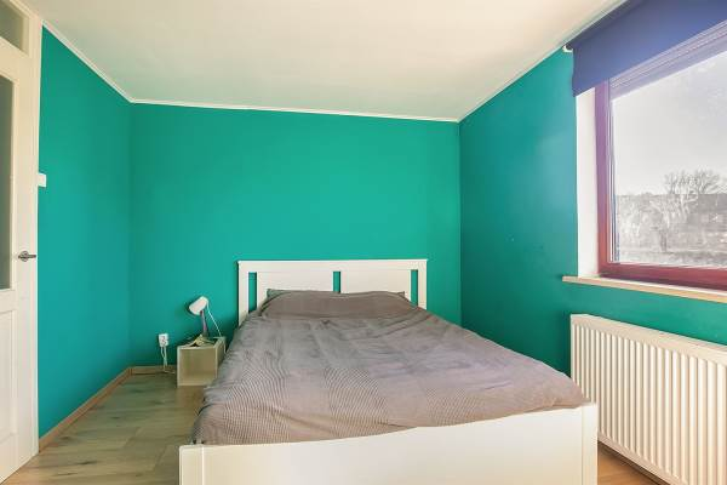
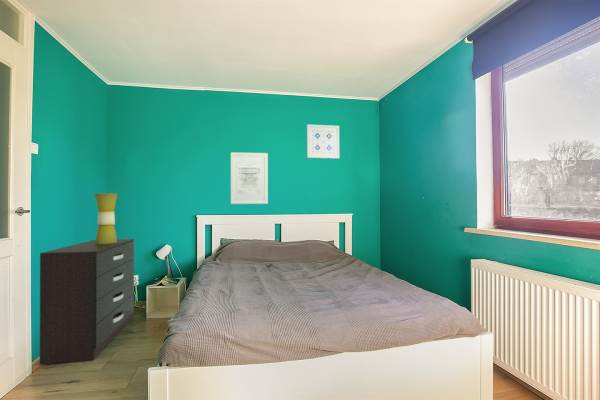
+ wall art [230,151,269,205]
+ wall art [306,124,340,160]
+ dresser [39,238,135,366]
+ table lamp [94,192,118,244]
